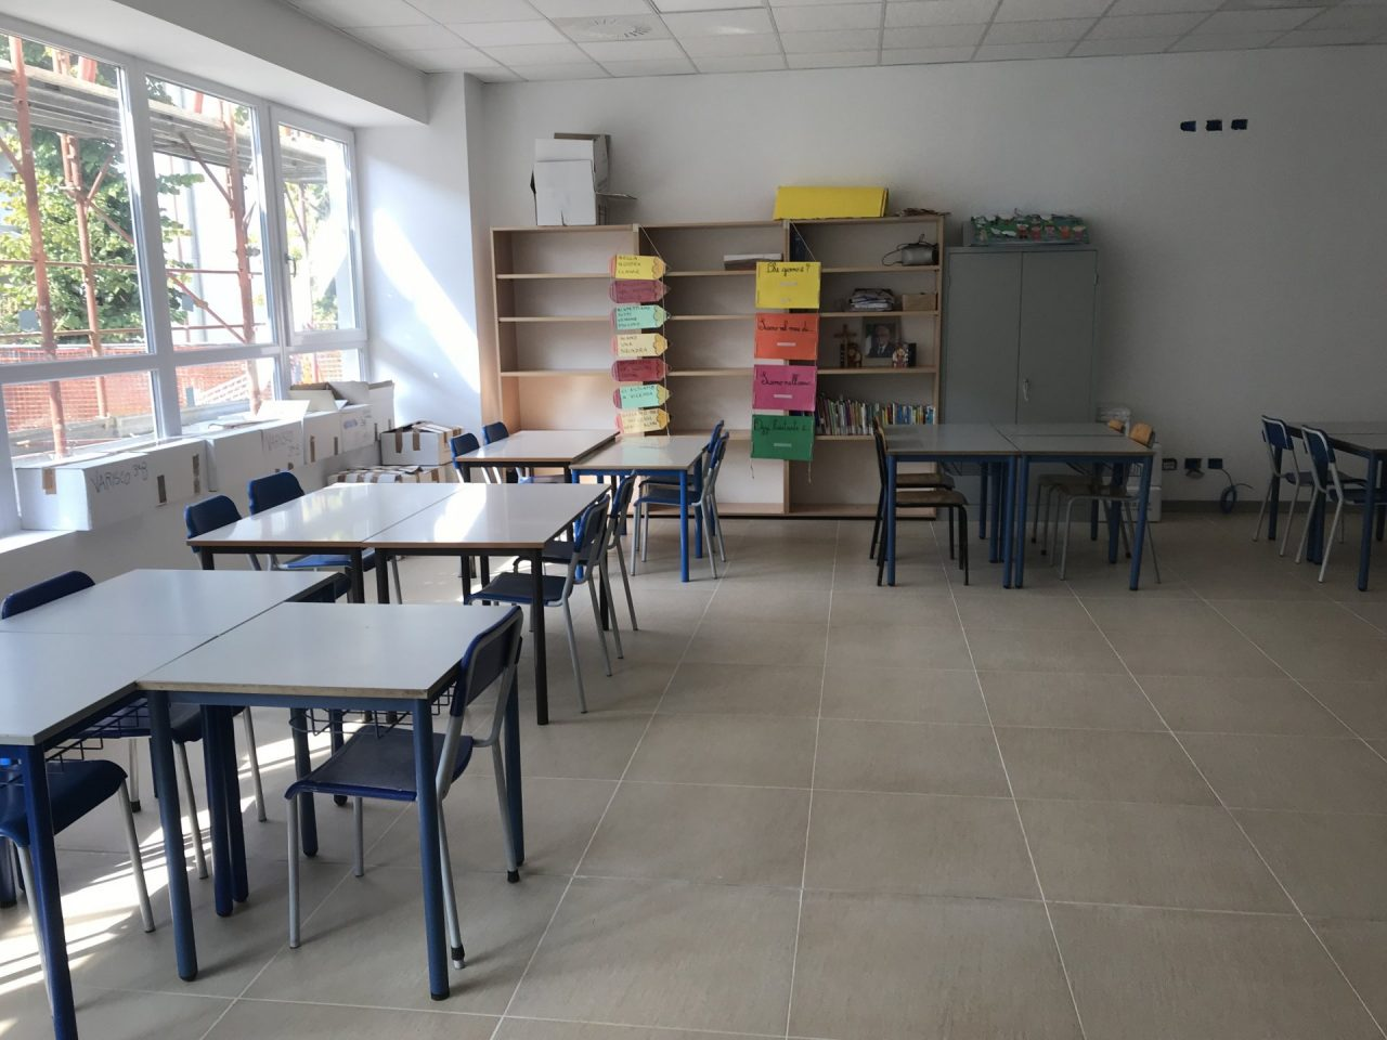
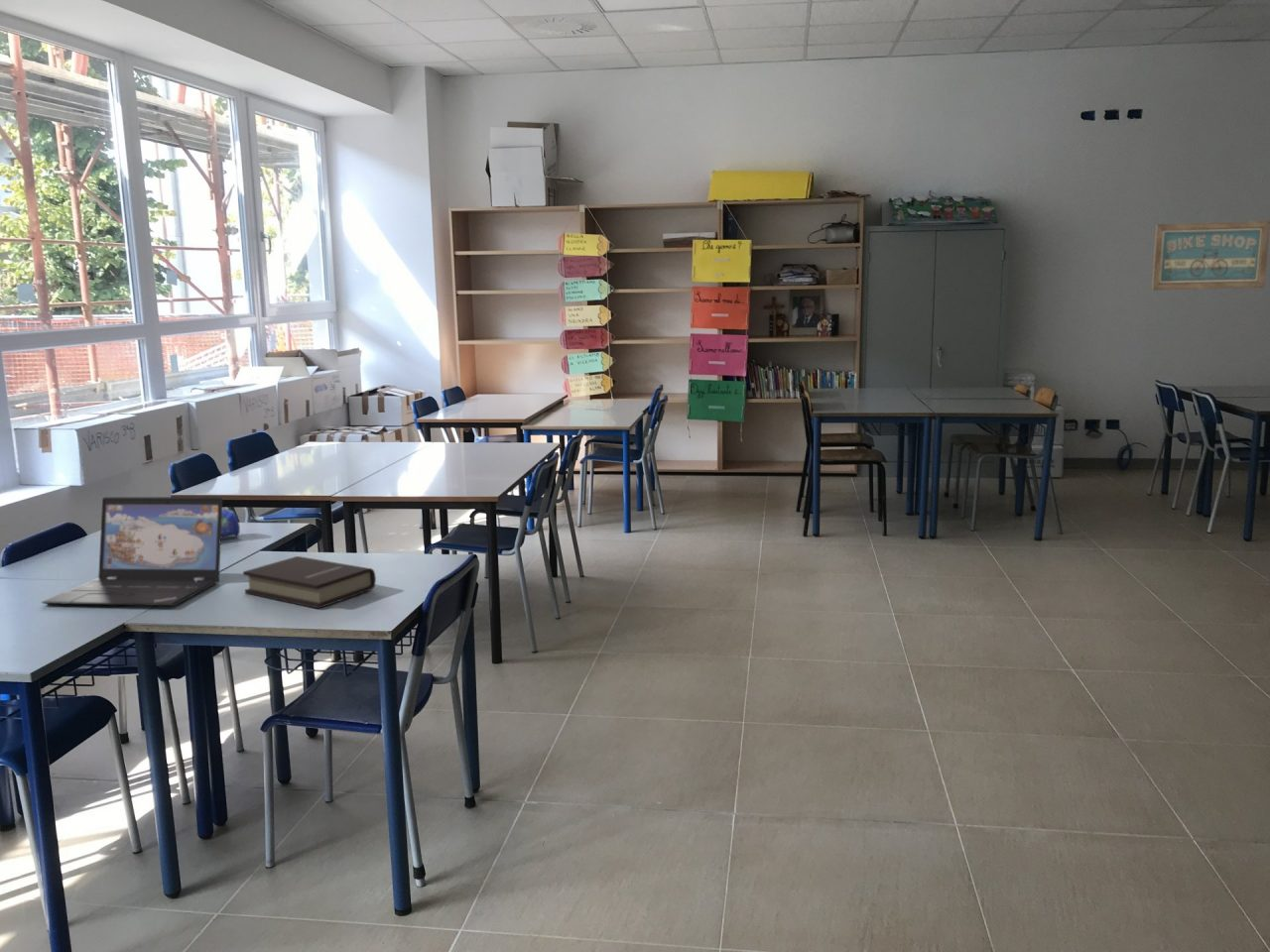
+ book [242,555,377,609]
+ laptop [41,496,223,607]
+ wall art [1151,220,1270,292]
+ pencil case [221,509,241,538]
